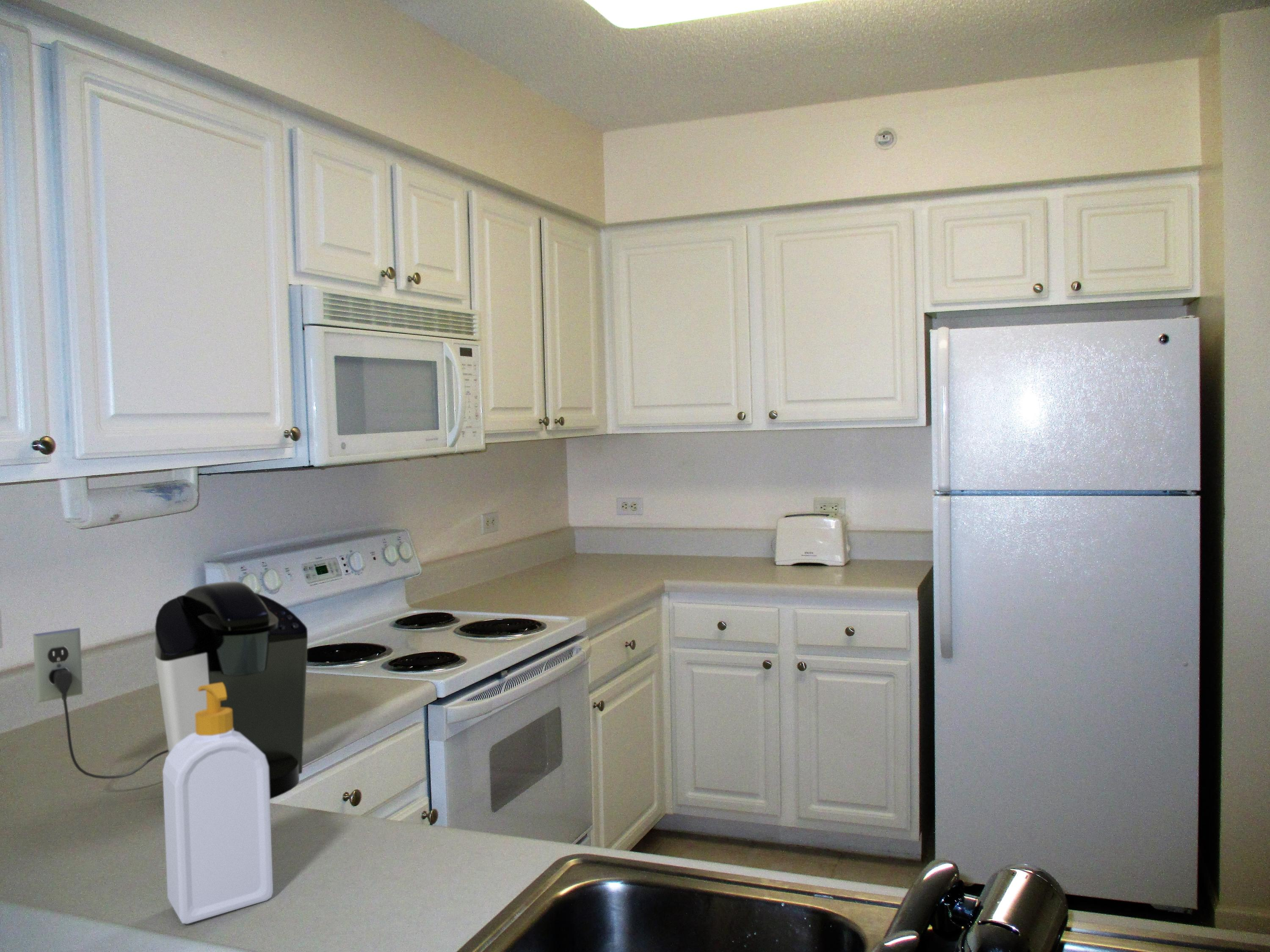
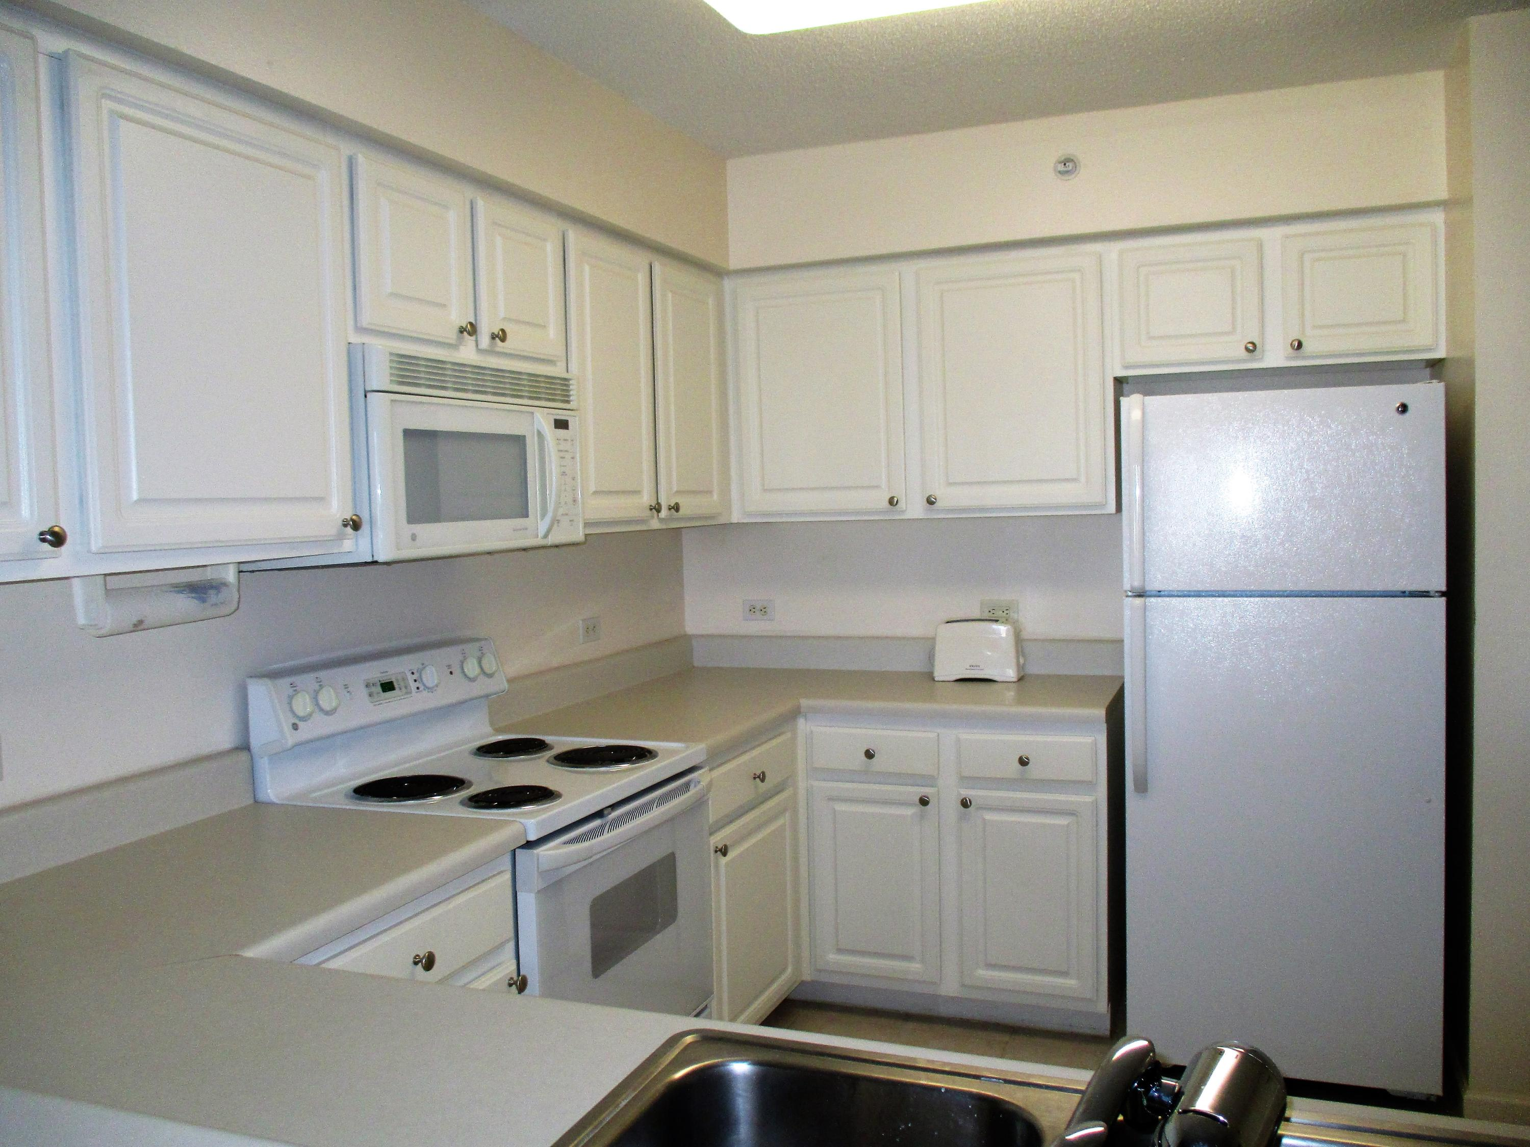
- coffee maker [33,581,308,799]
- soap bottle [162,682,273,924]
